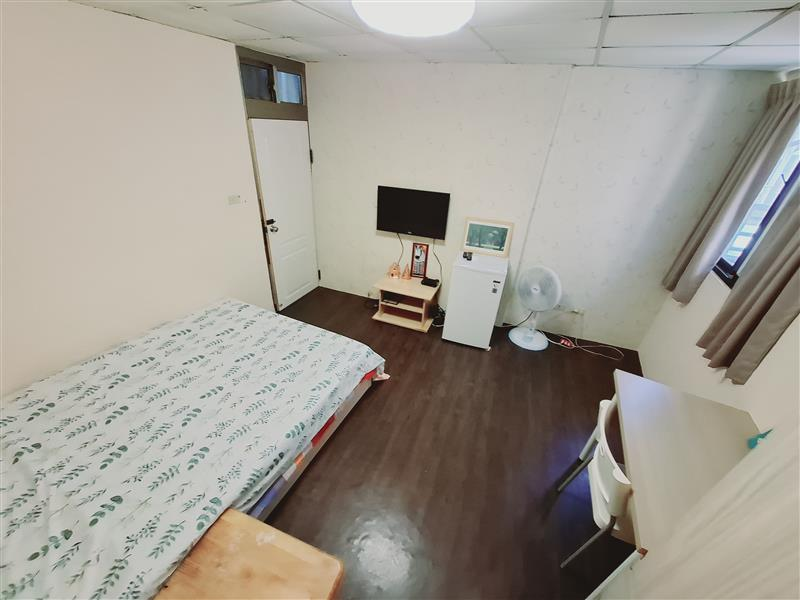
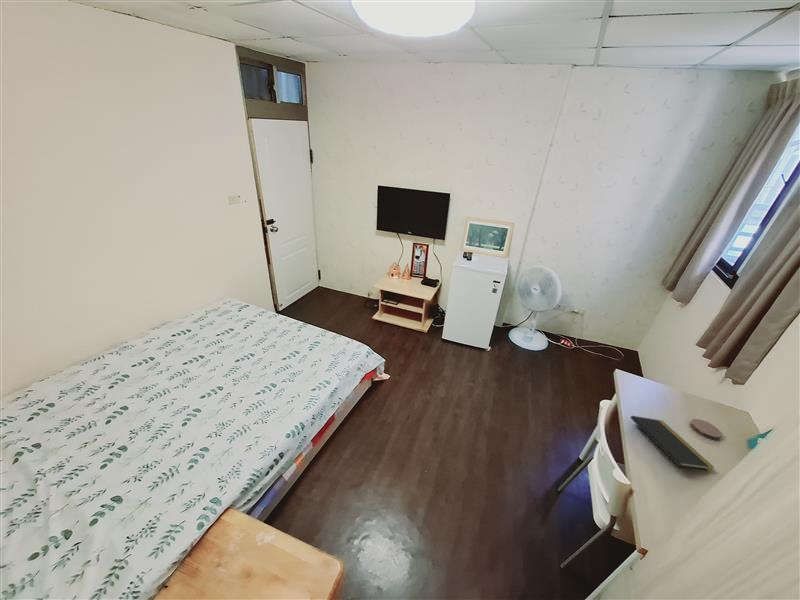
+ coaster [689,418,723,440]
+ notepad [630,415,715,474]
